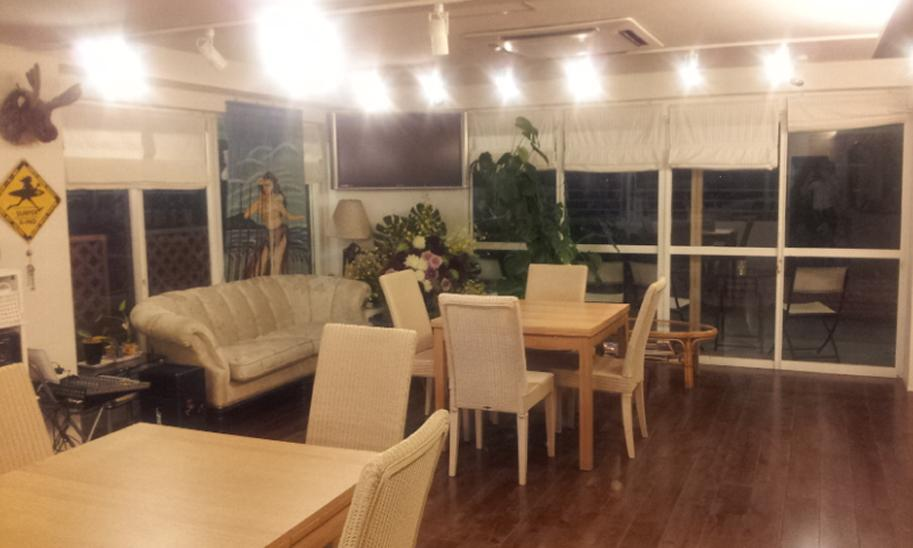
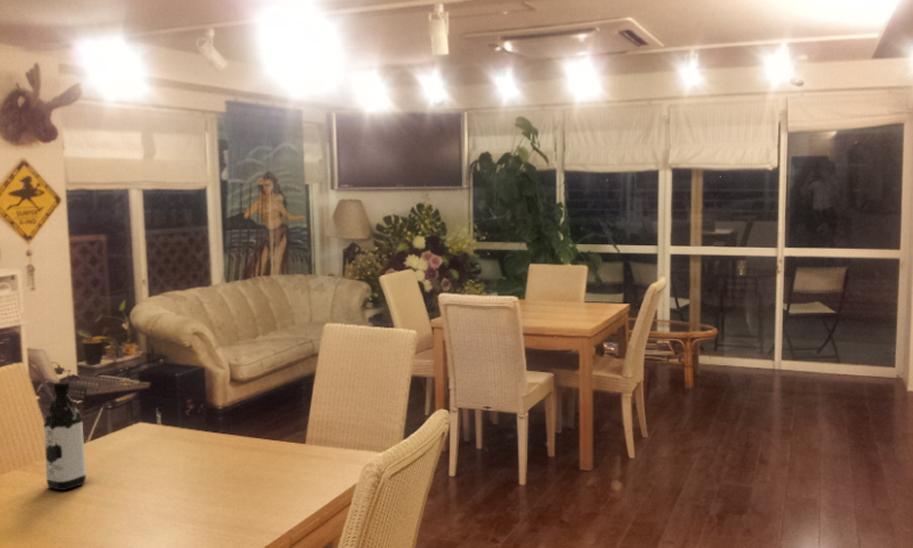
+ water bottle [43,381,87,491]
